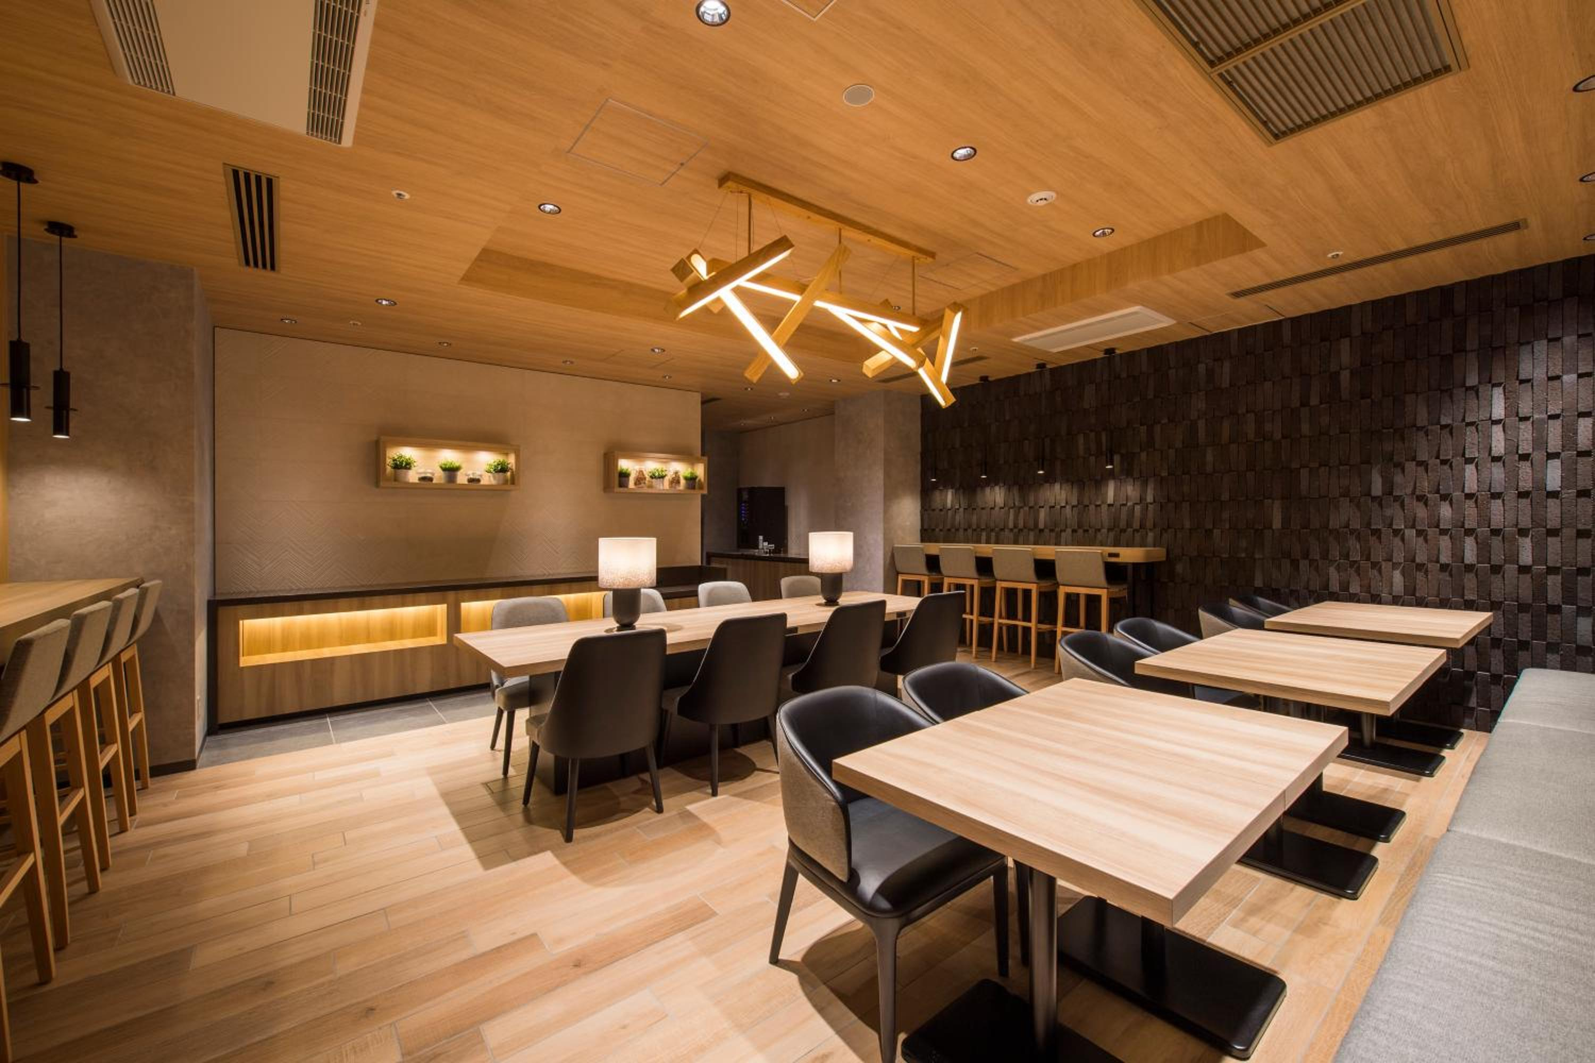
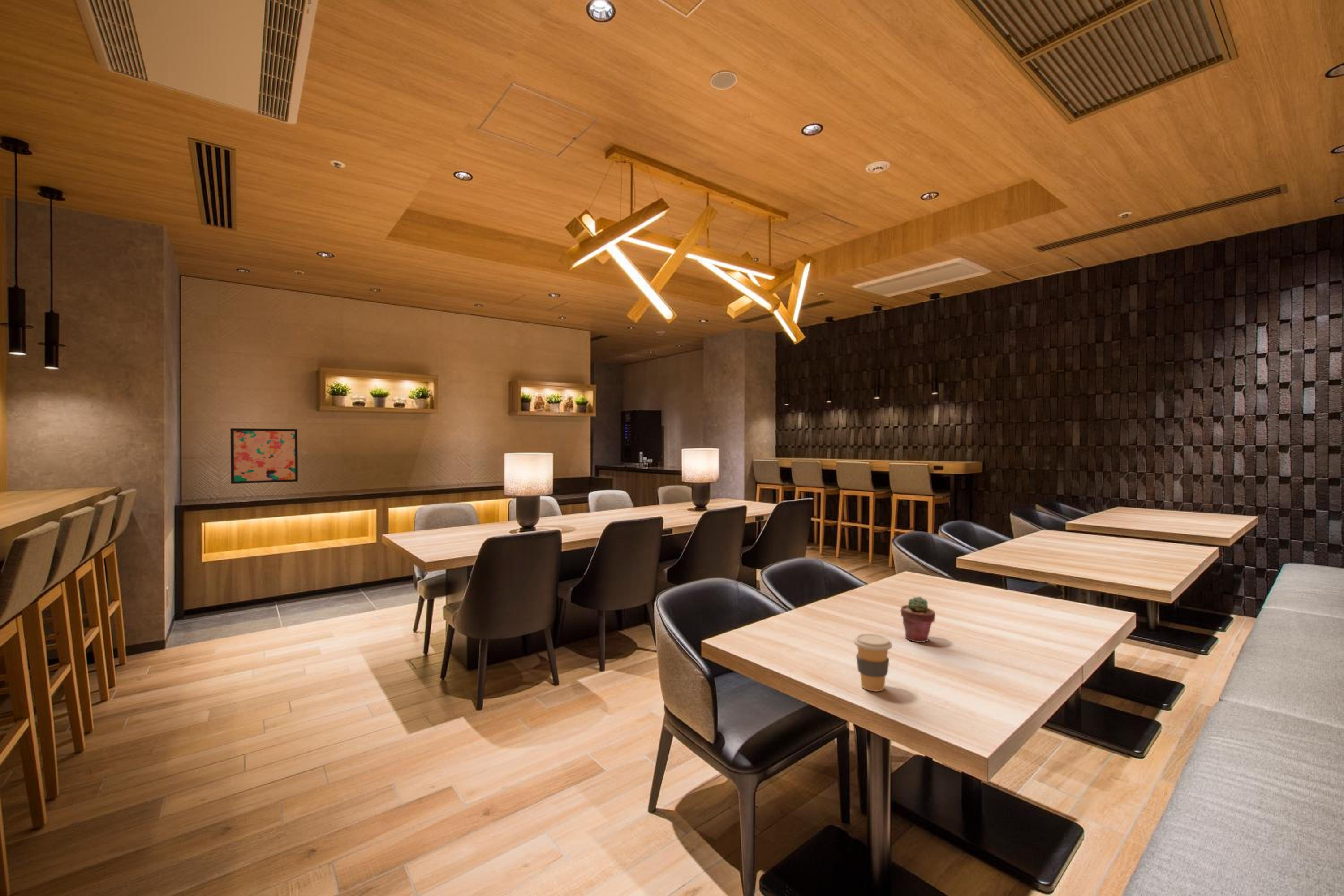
+ potted succulent [900,596,936,642]
+ wall art [230,428,298,484]
+ coffee cup [853,633,892,692]
